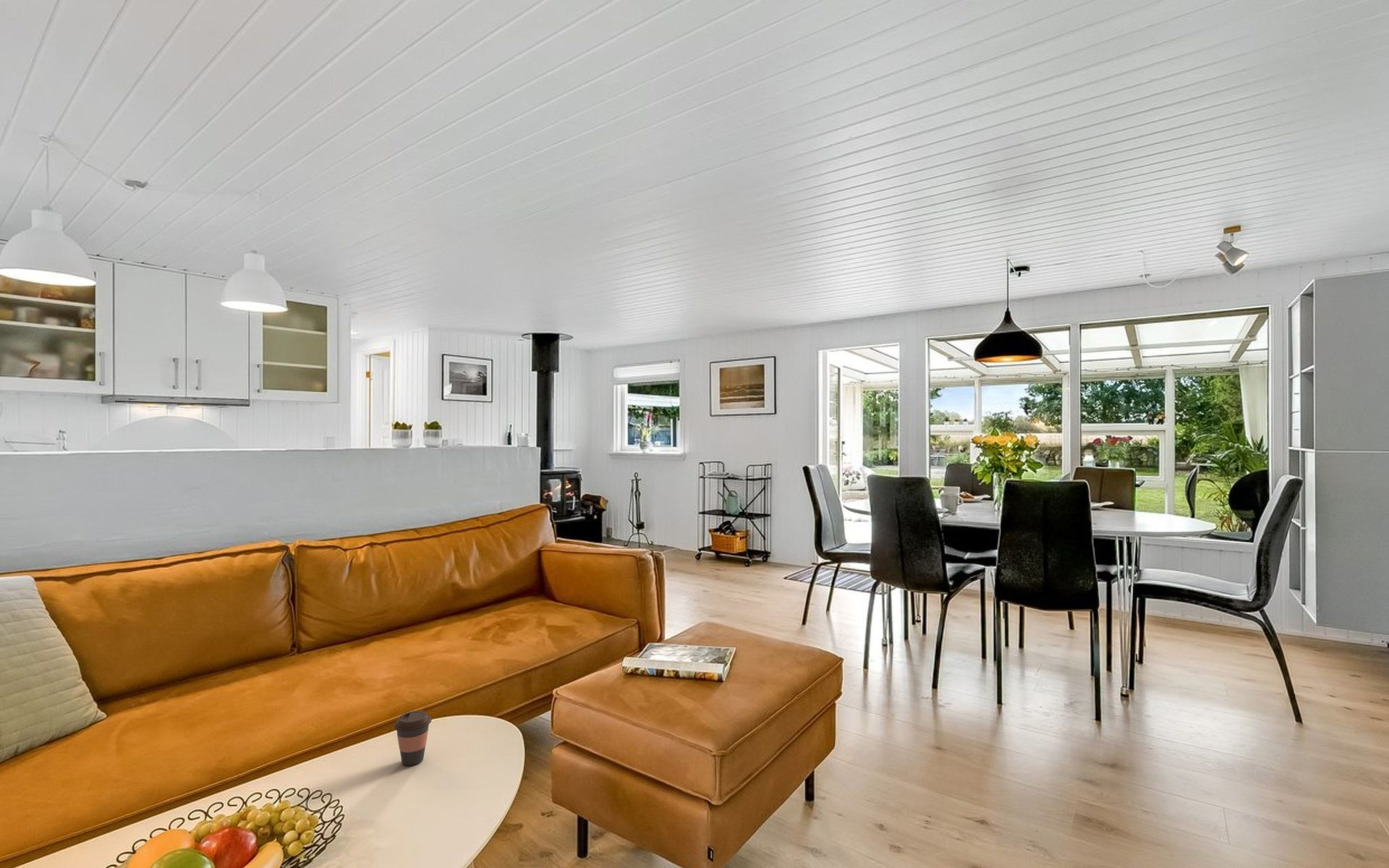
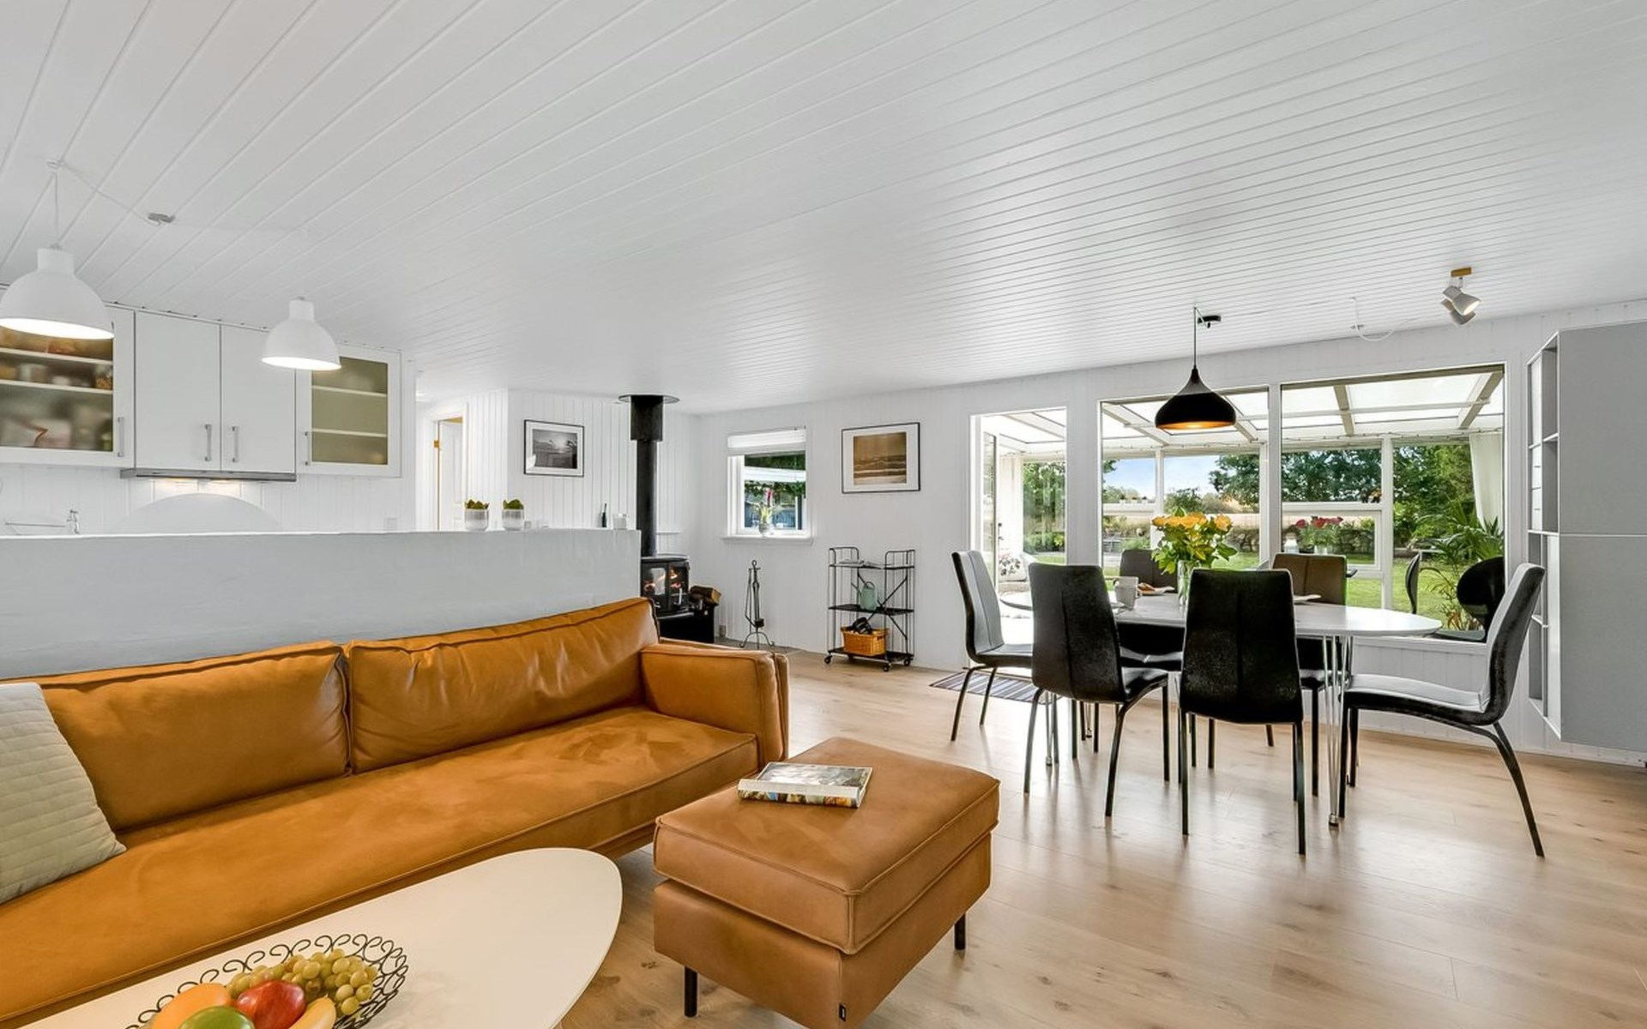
- coffee cup [394,710,433,766]
